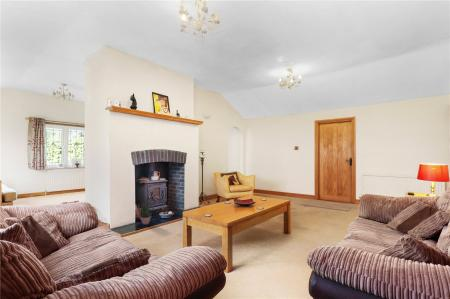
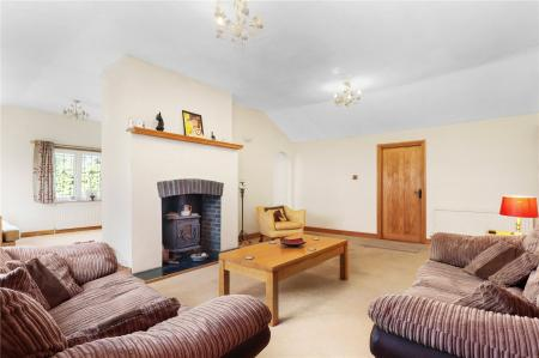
- potted plant [137,201,155,226]
